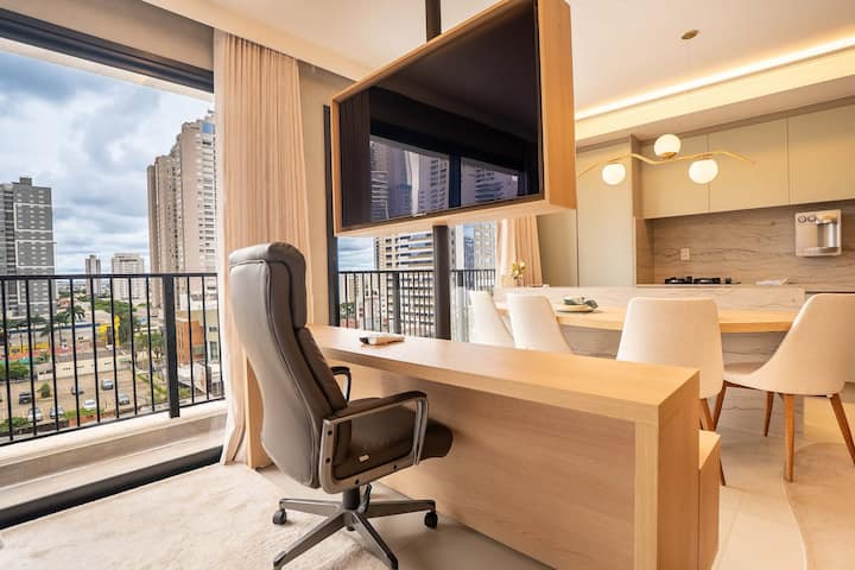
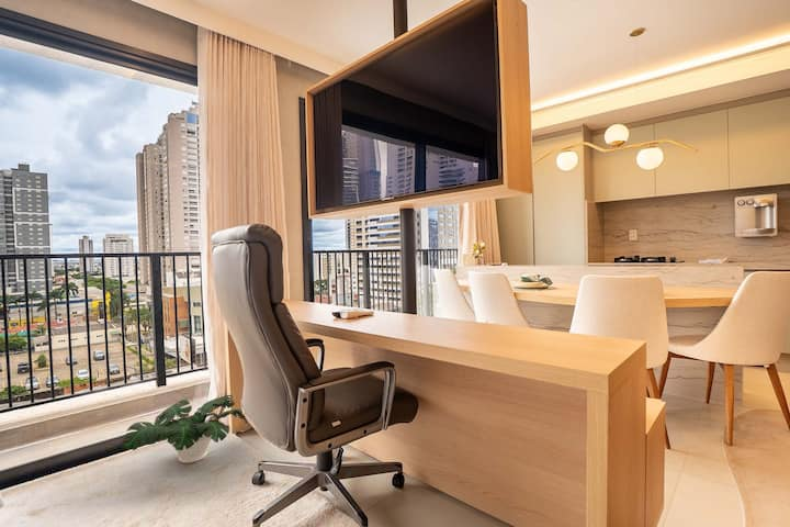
+ potted plant [121,394,249,464]
